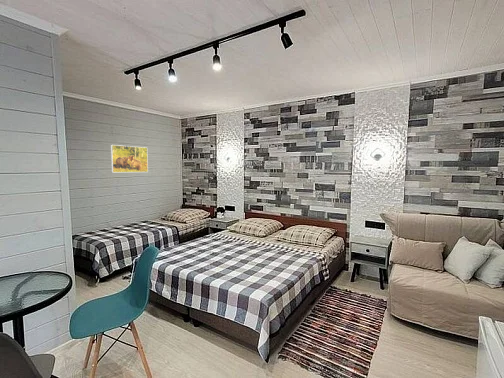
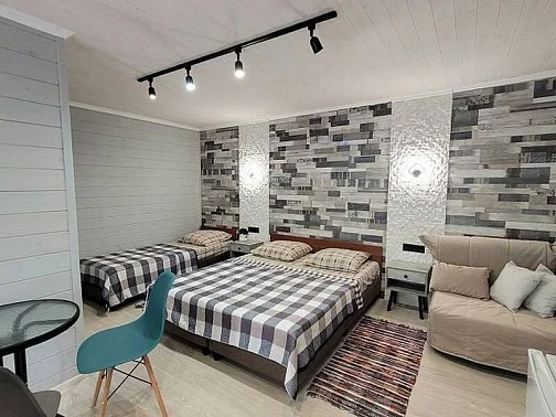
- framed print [110,144,149,173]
